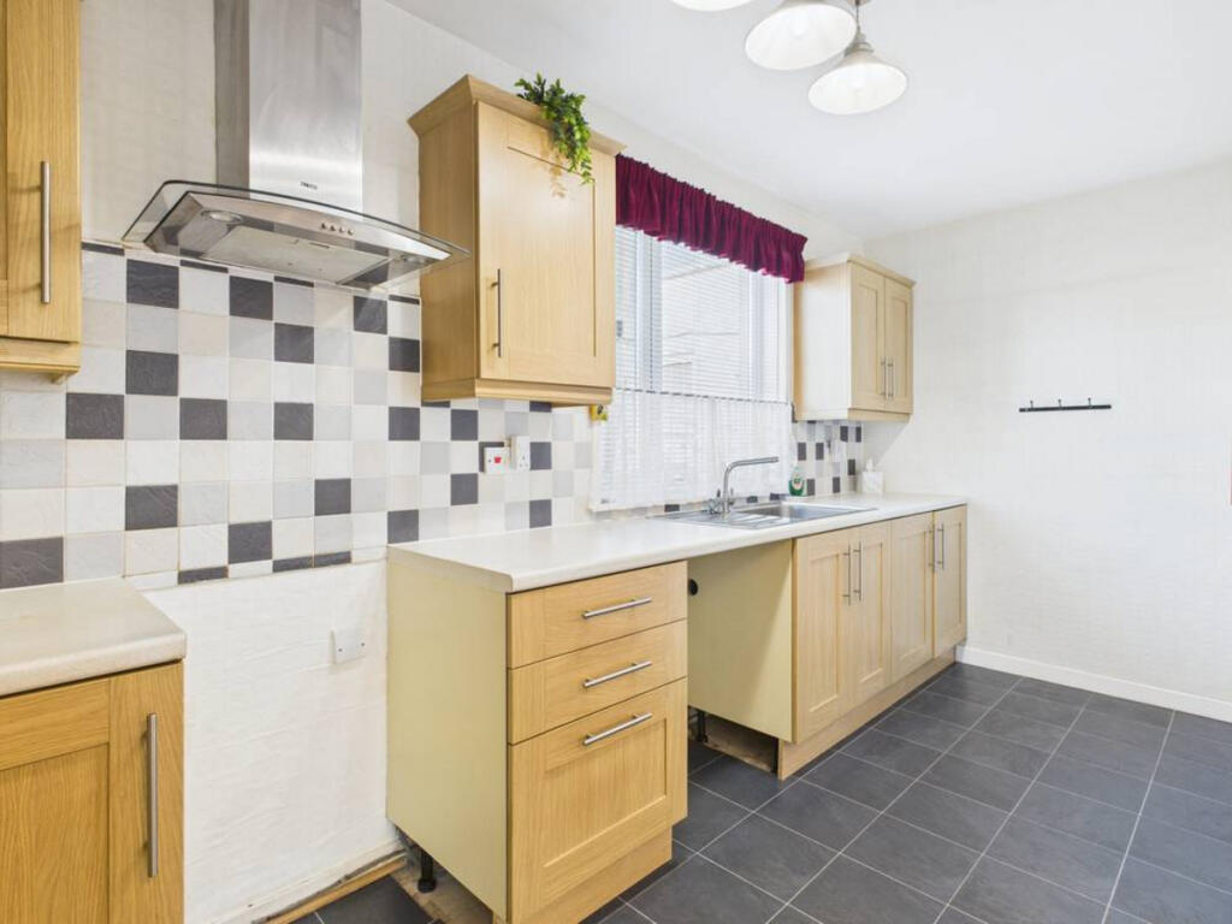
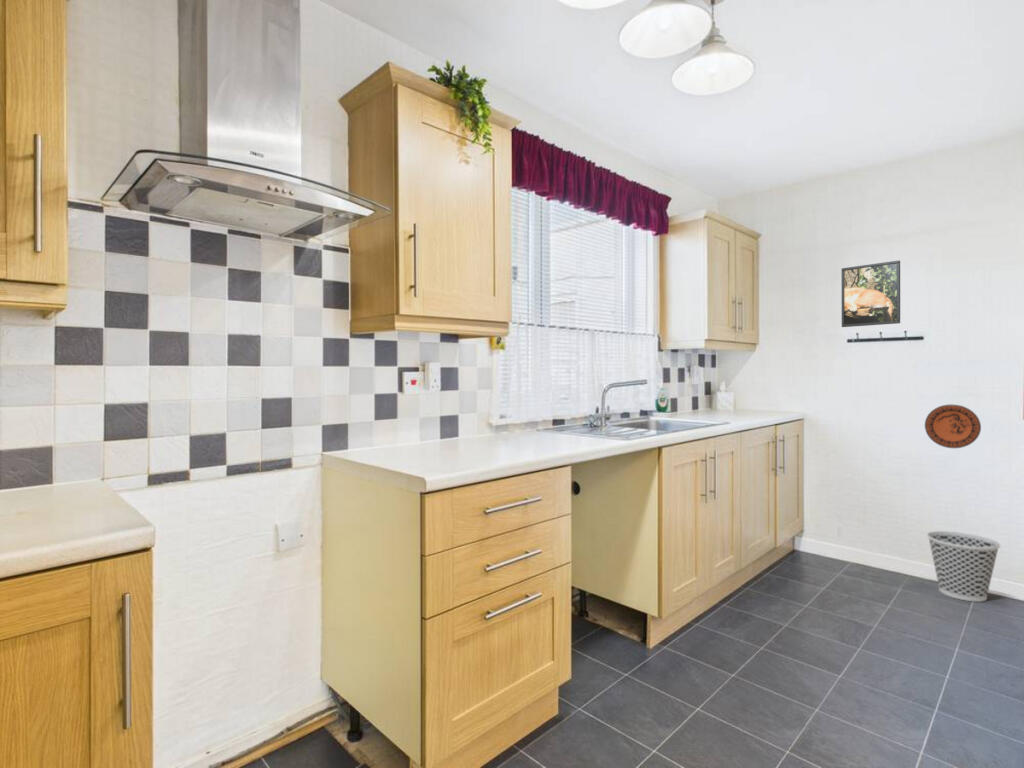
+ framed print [841,259,901,328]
+ decorative plate [924,404,982,449]
+ wastebasket [926,530,1001,603]
